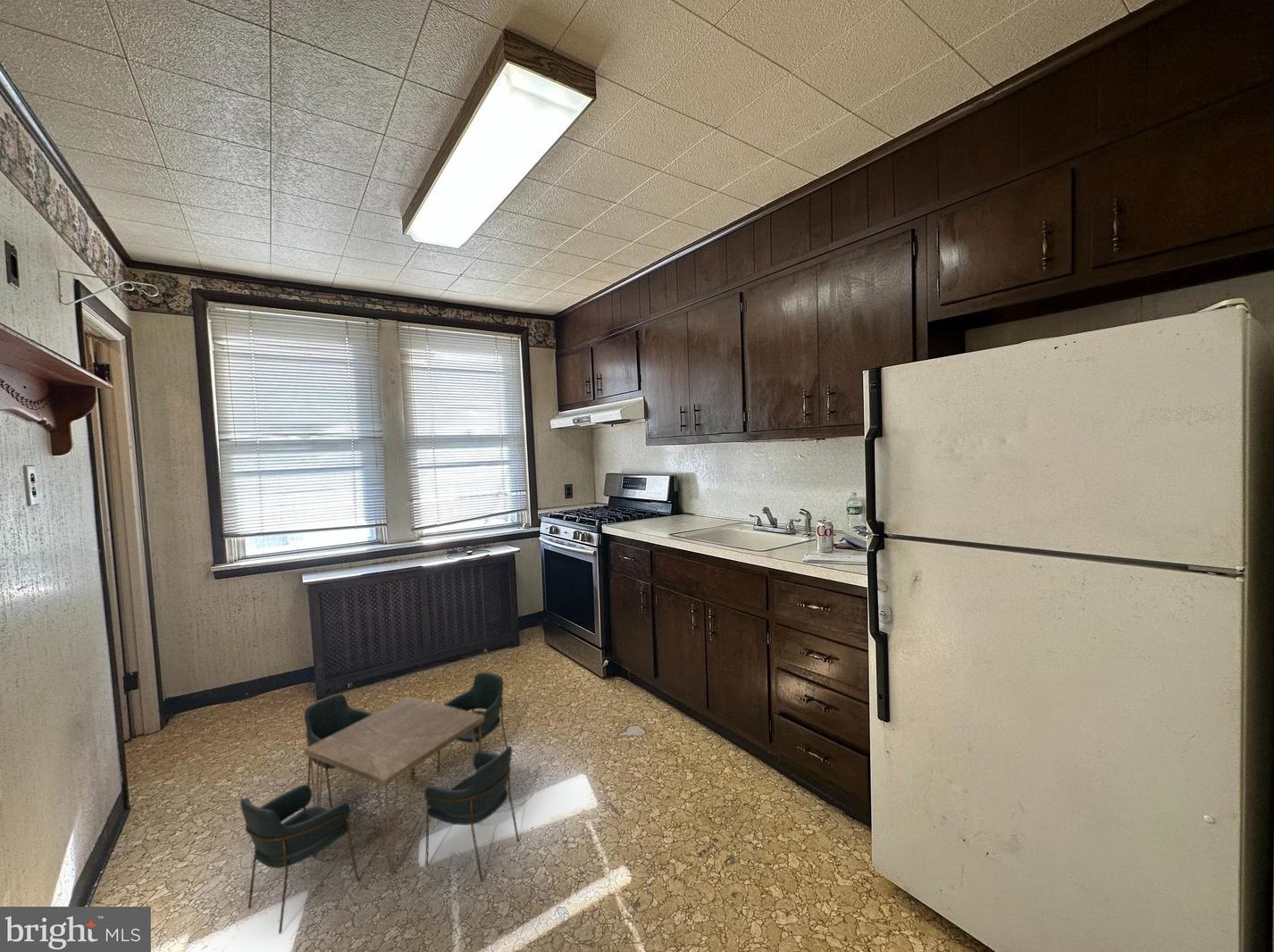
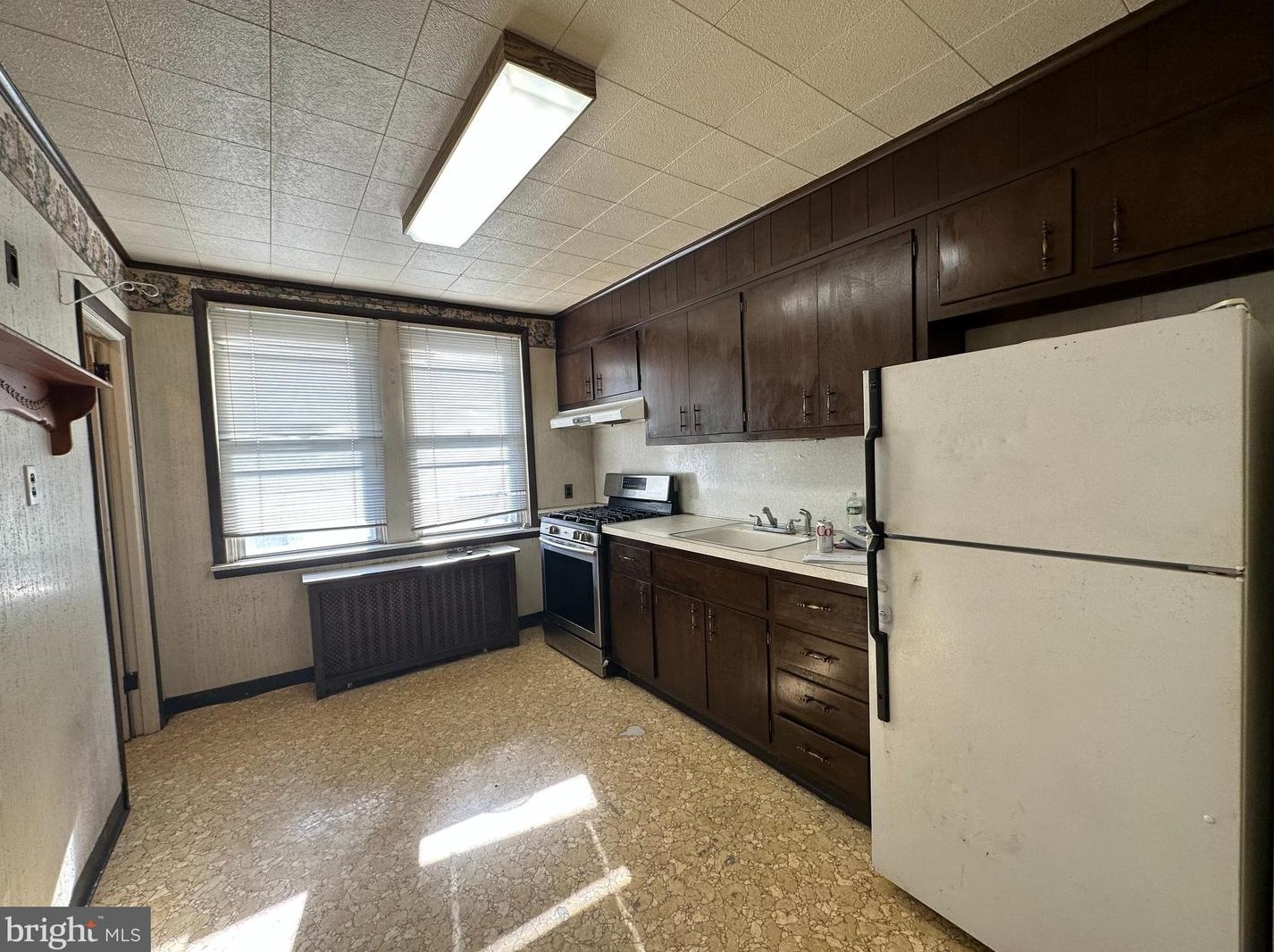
- dining table [239,672,520,935]
